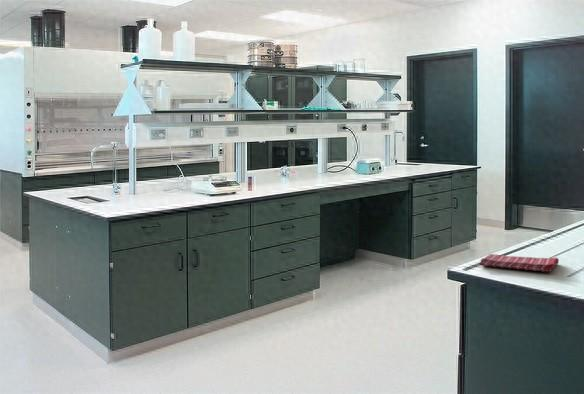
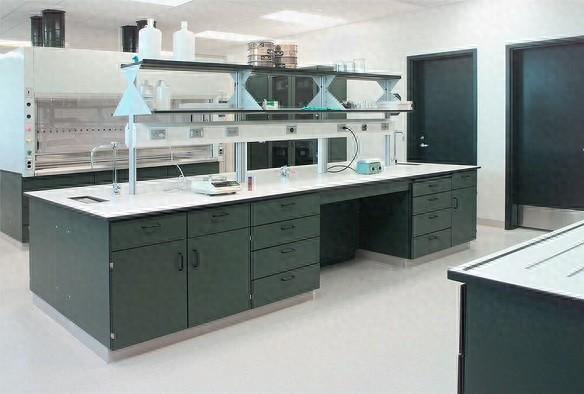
- dish towel [478,253,560,273]
